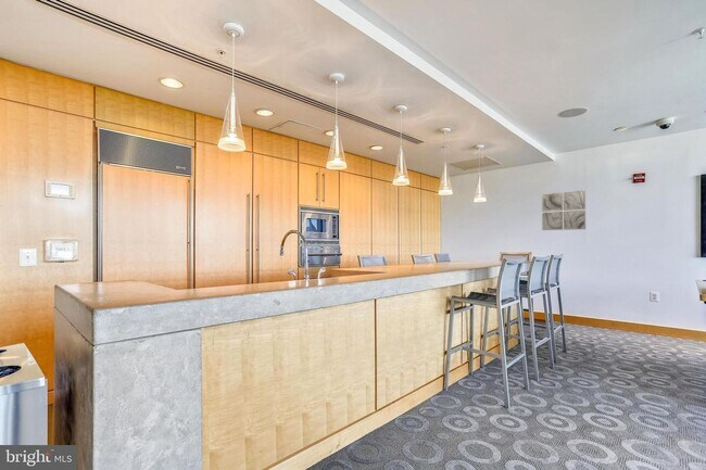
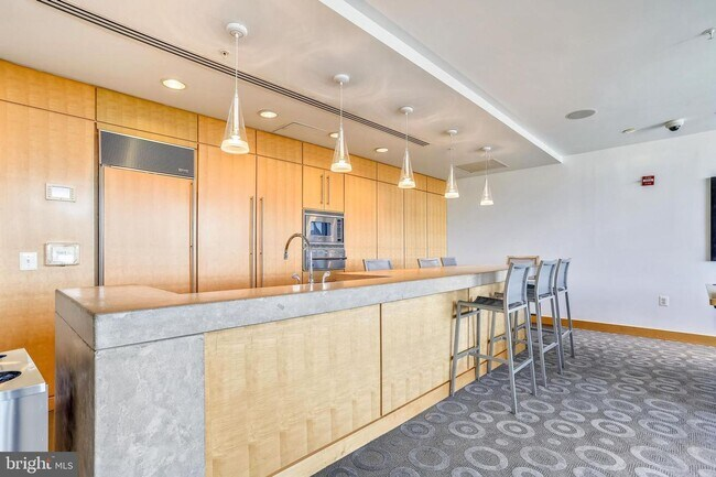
- wall art [541,189,587,231]
